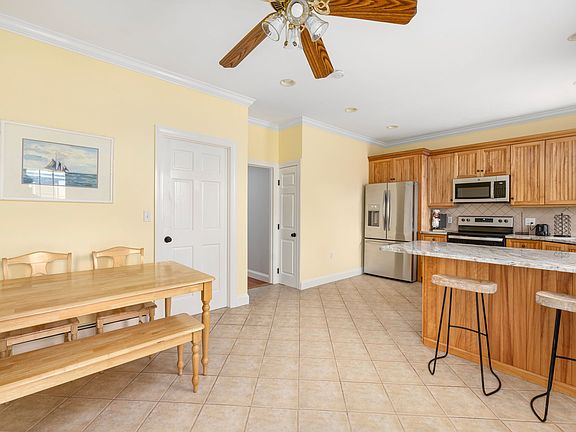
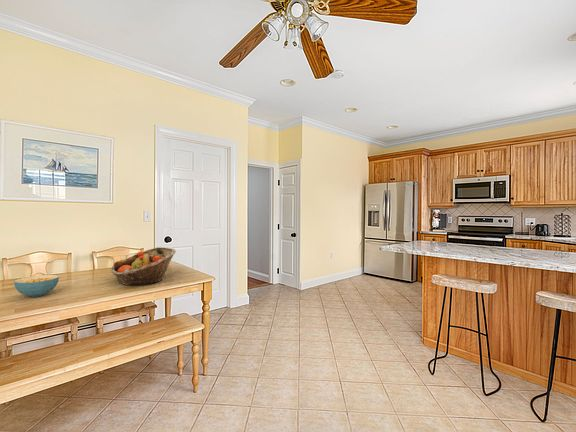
+ fruit basket [110,246,177,286]
+ cereal bowl [13,274,60,298]
